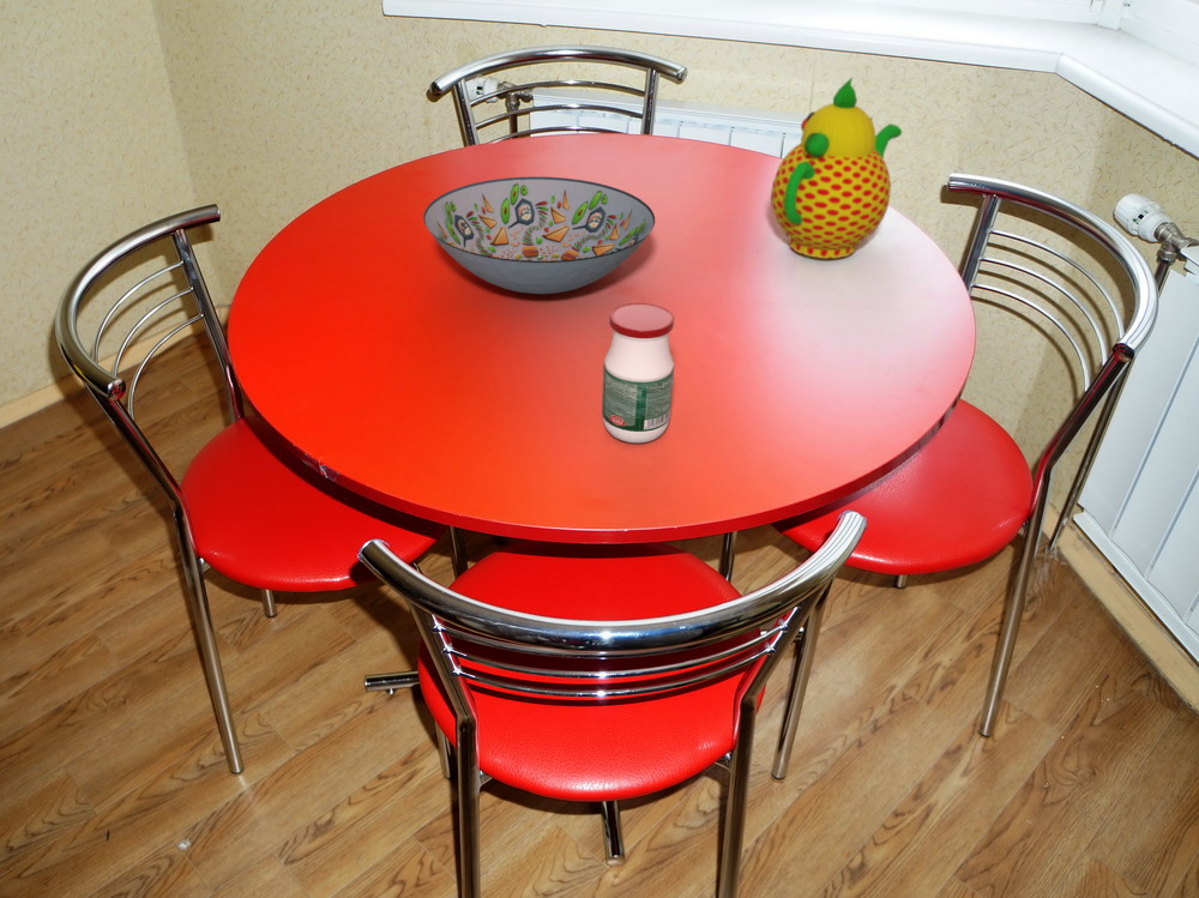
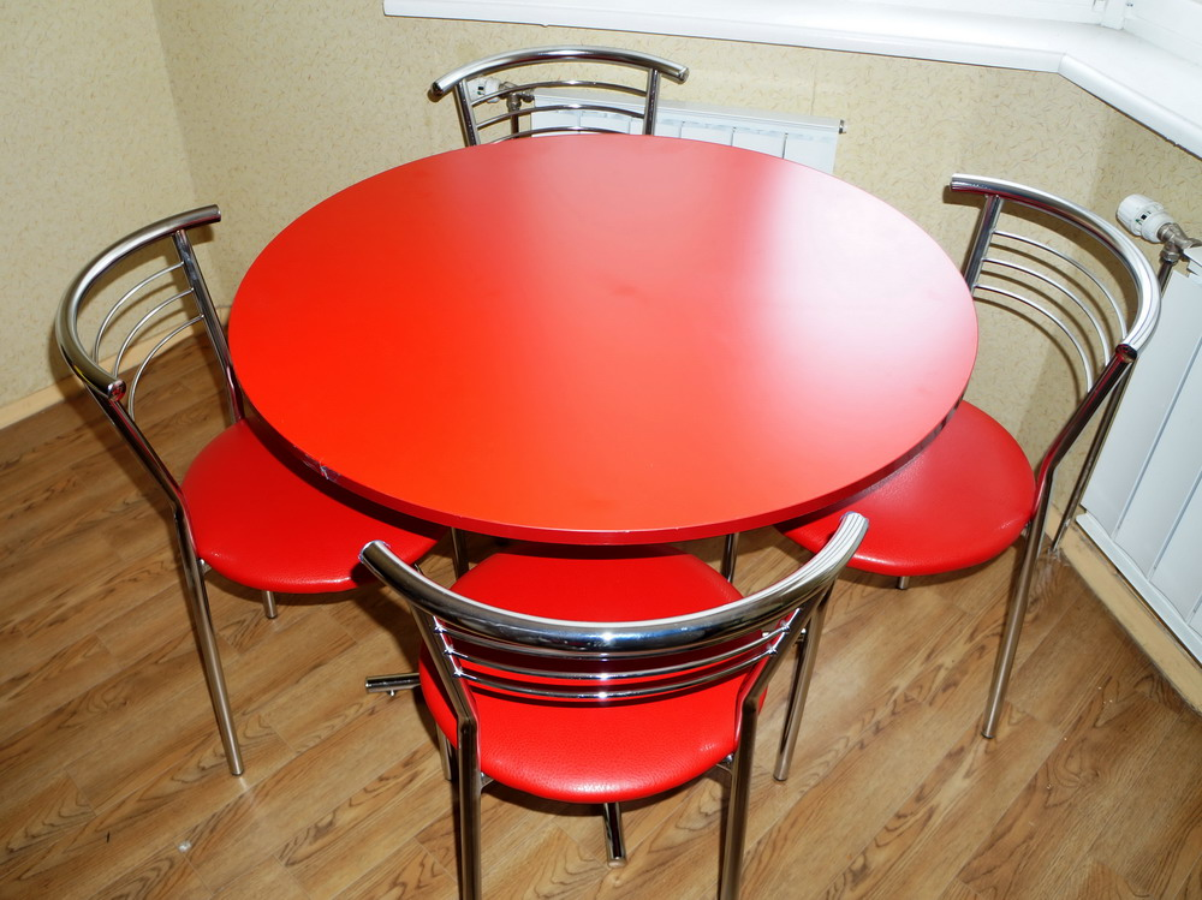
- teapot [770,76,903,259]
- jar [601,302,675,444]
- decorative bowl [422,175,656,295]
